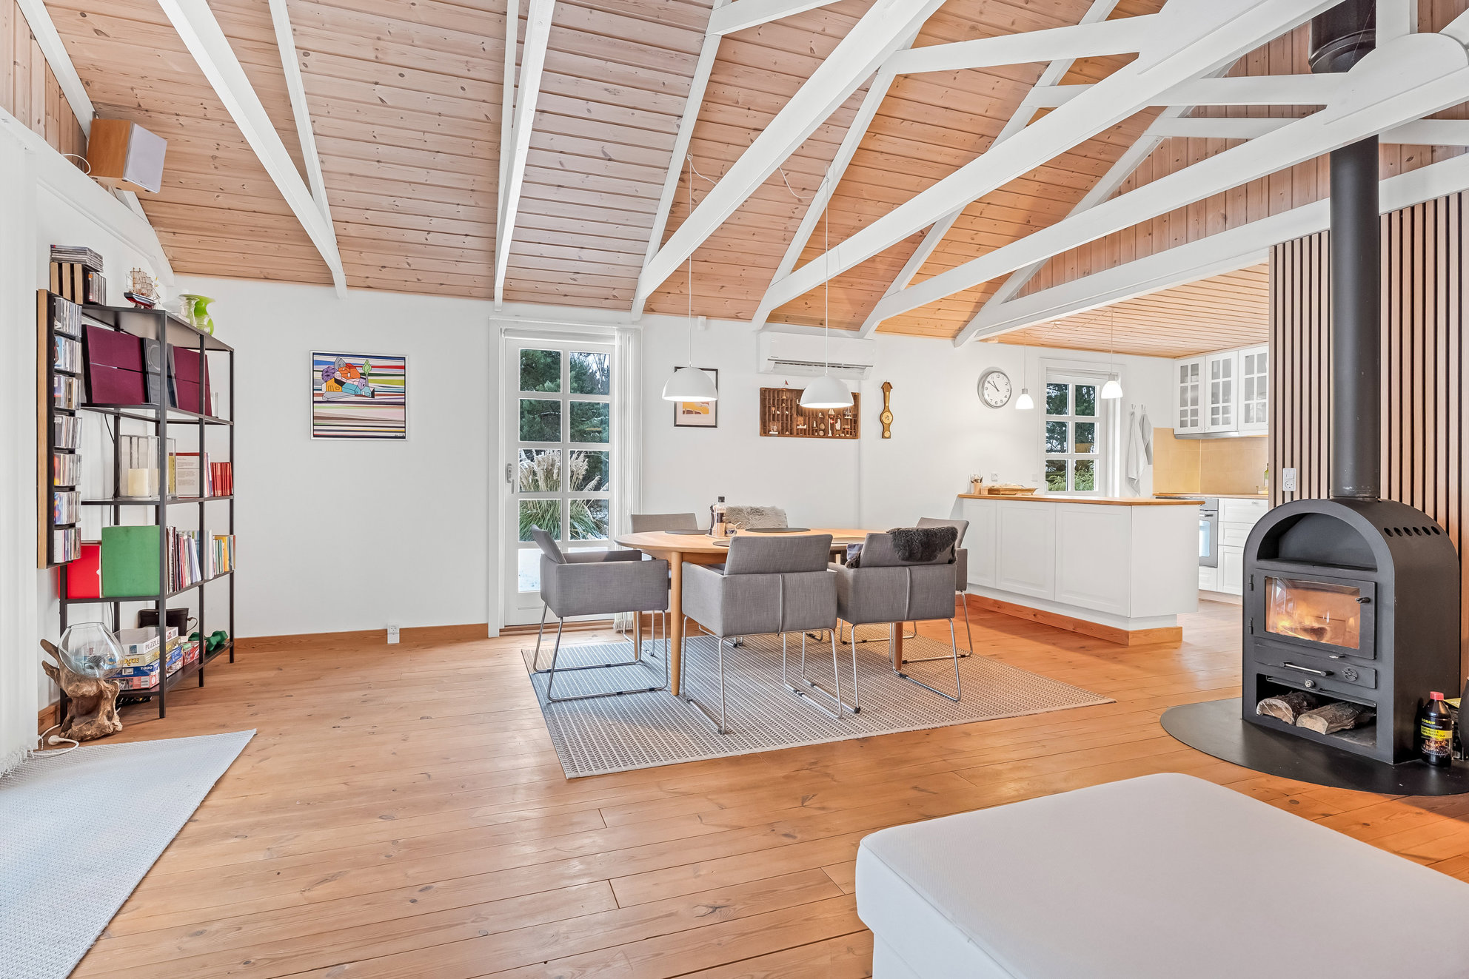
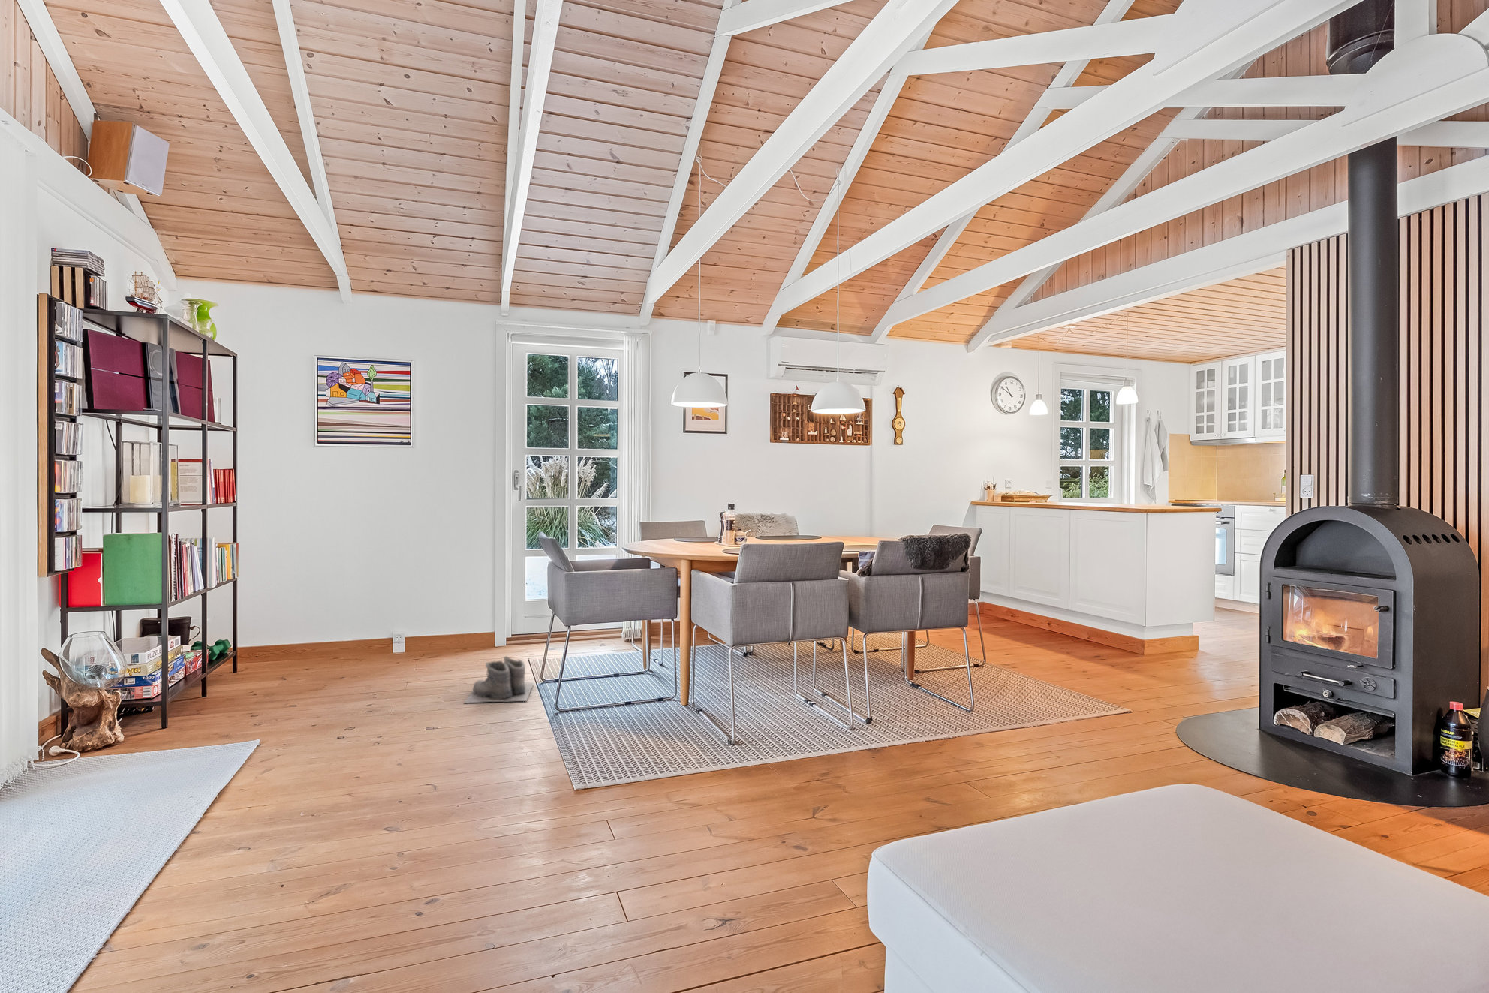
+ boots [463,655,534,704]
